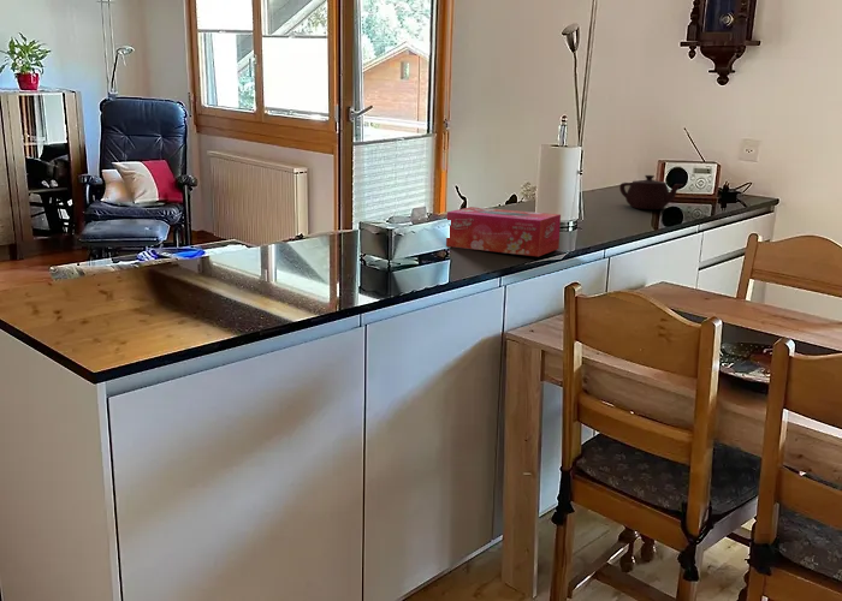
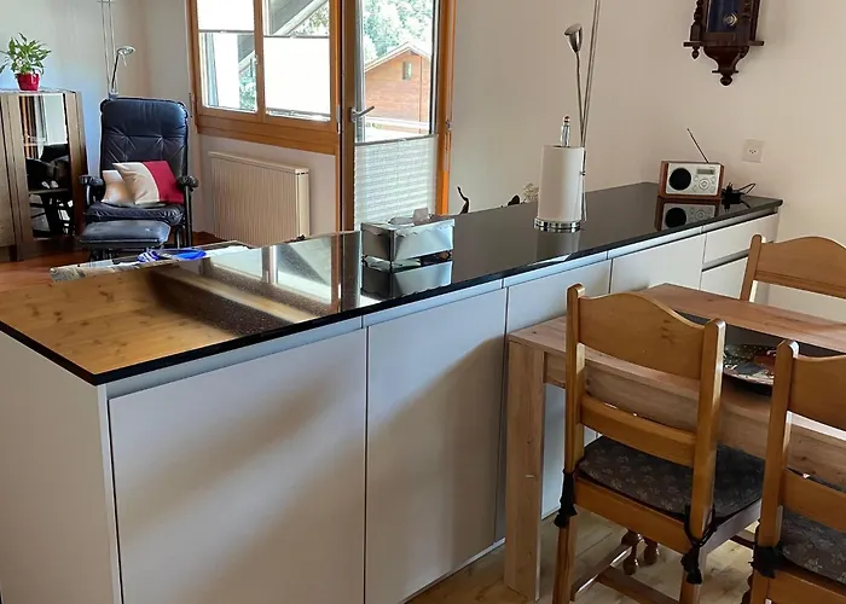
- teapot [618,174,684,210]
- tissue box [445,206,562,257]
